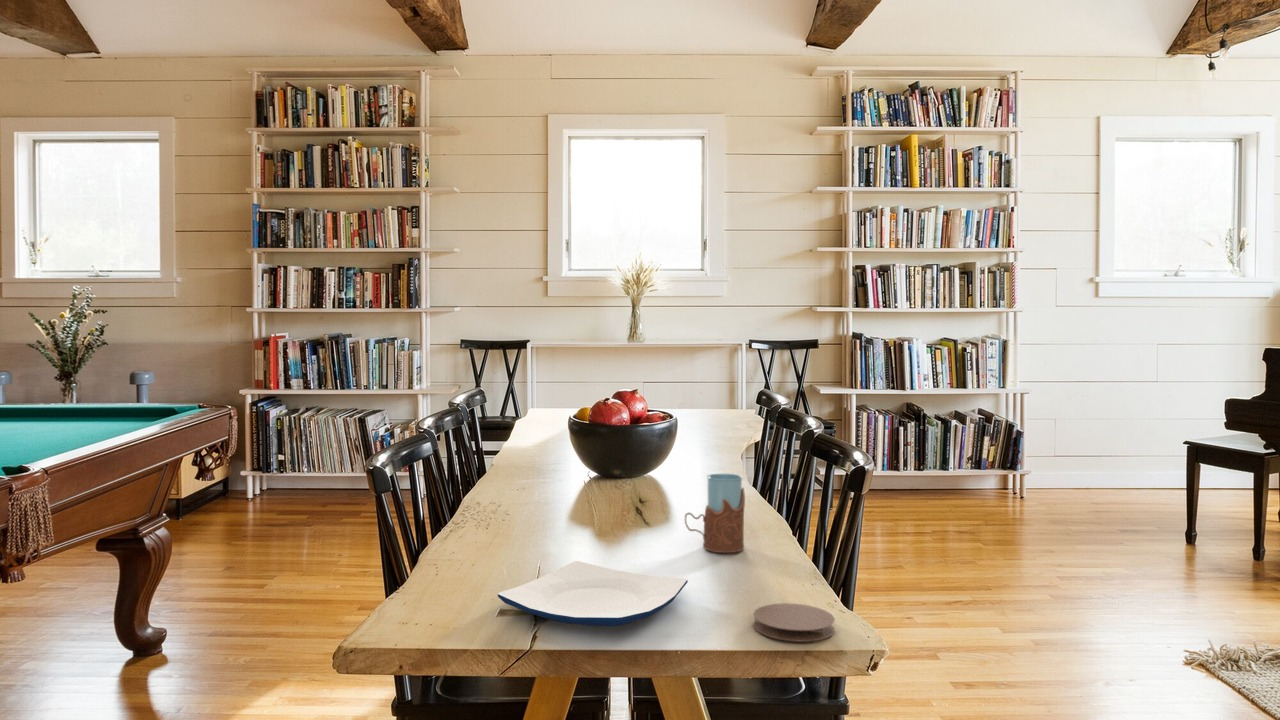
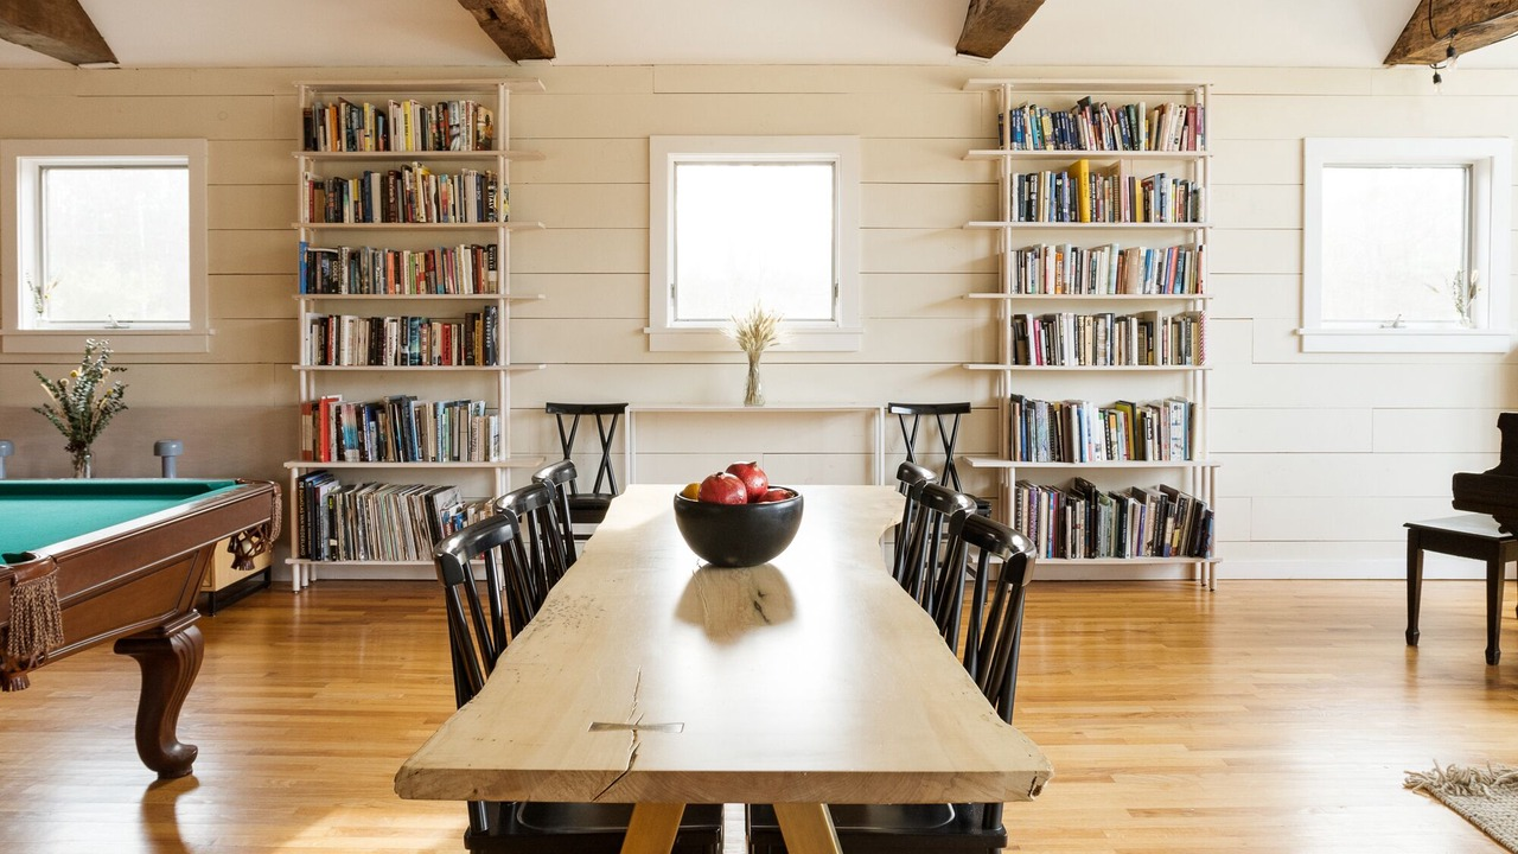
- drinking glass [684,473,746,554]
- plate [497,560,689,627]
- coaster [752,602,836,643]
